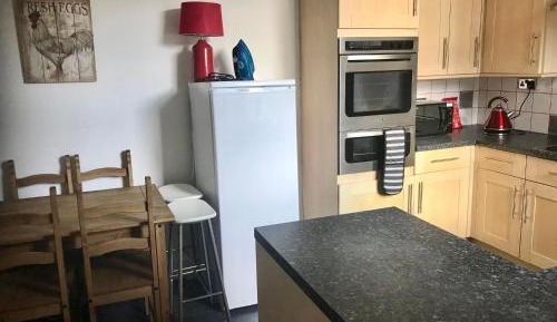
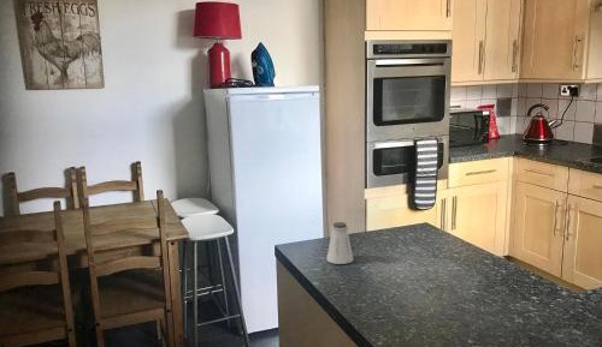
+ saltshaker [326,221,355,265]
